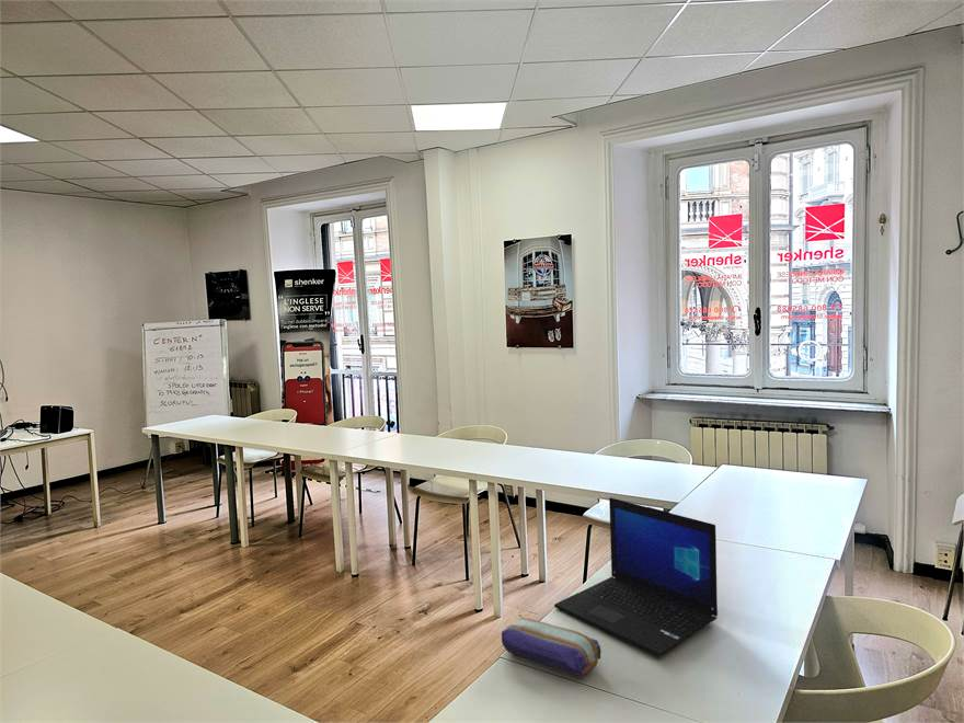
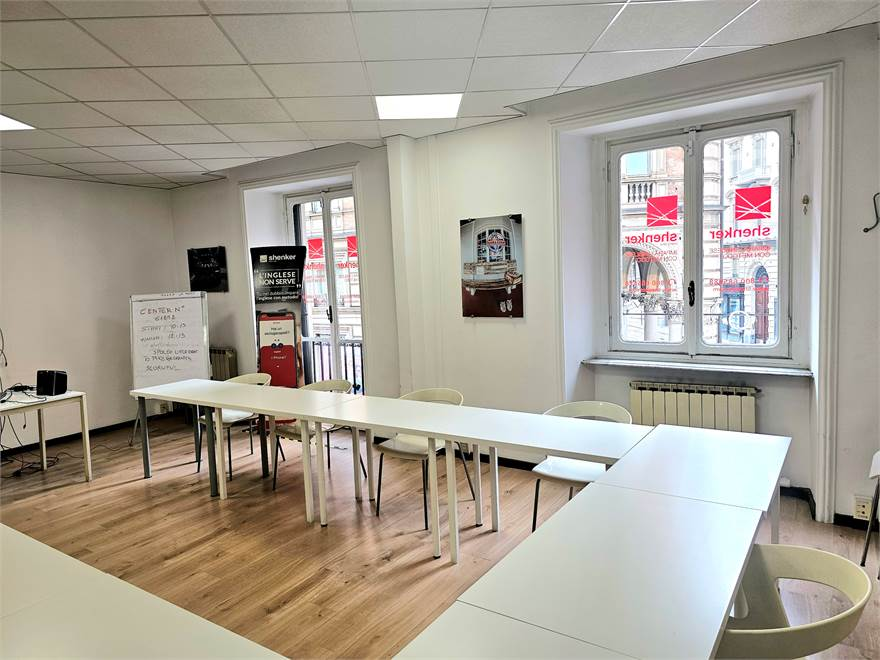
- pencil case [501,617,601,678]
- laptop [553,496,719,657]
